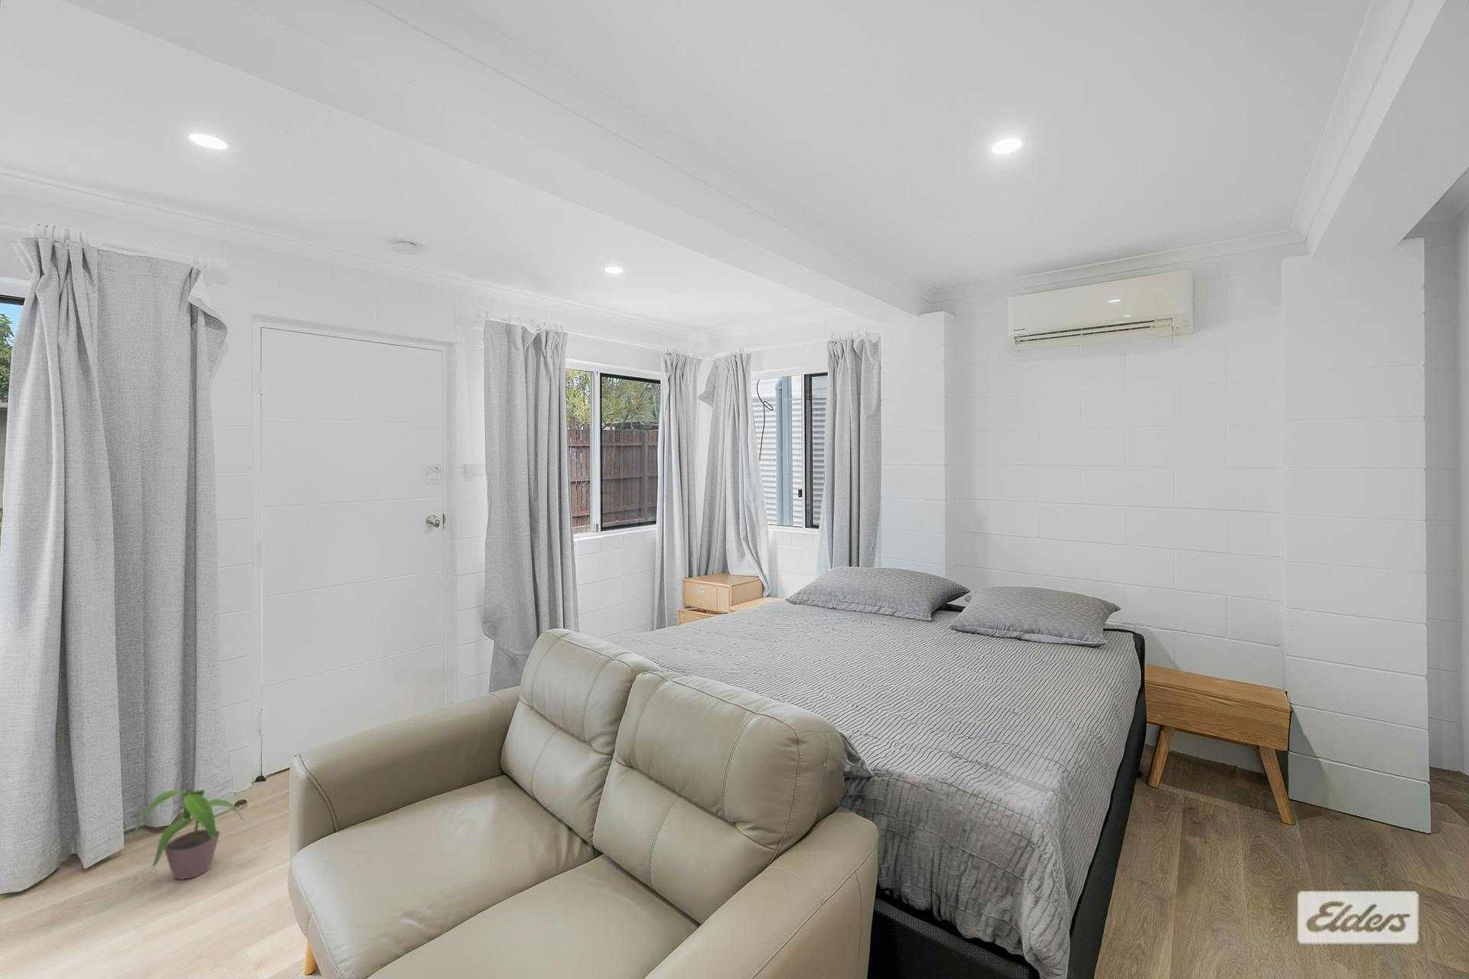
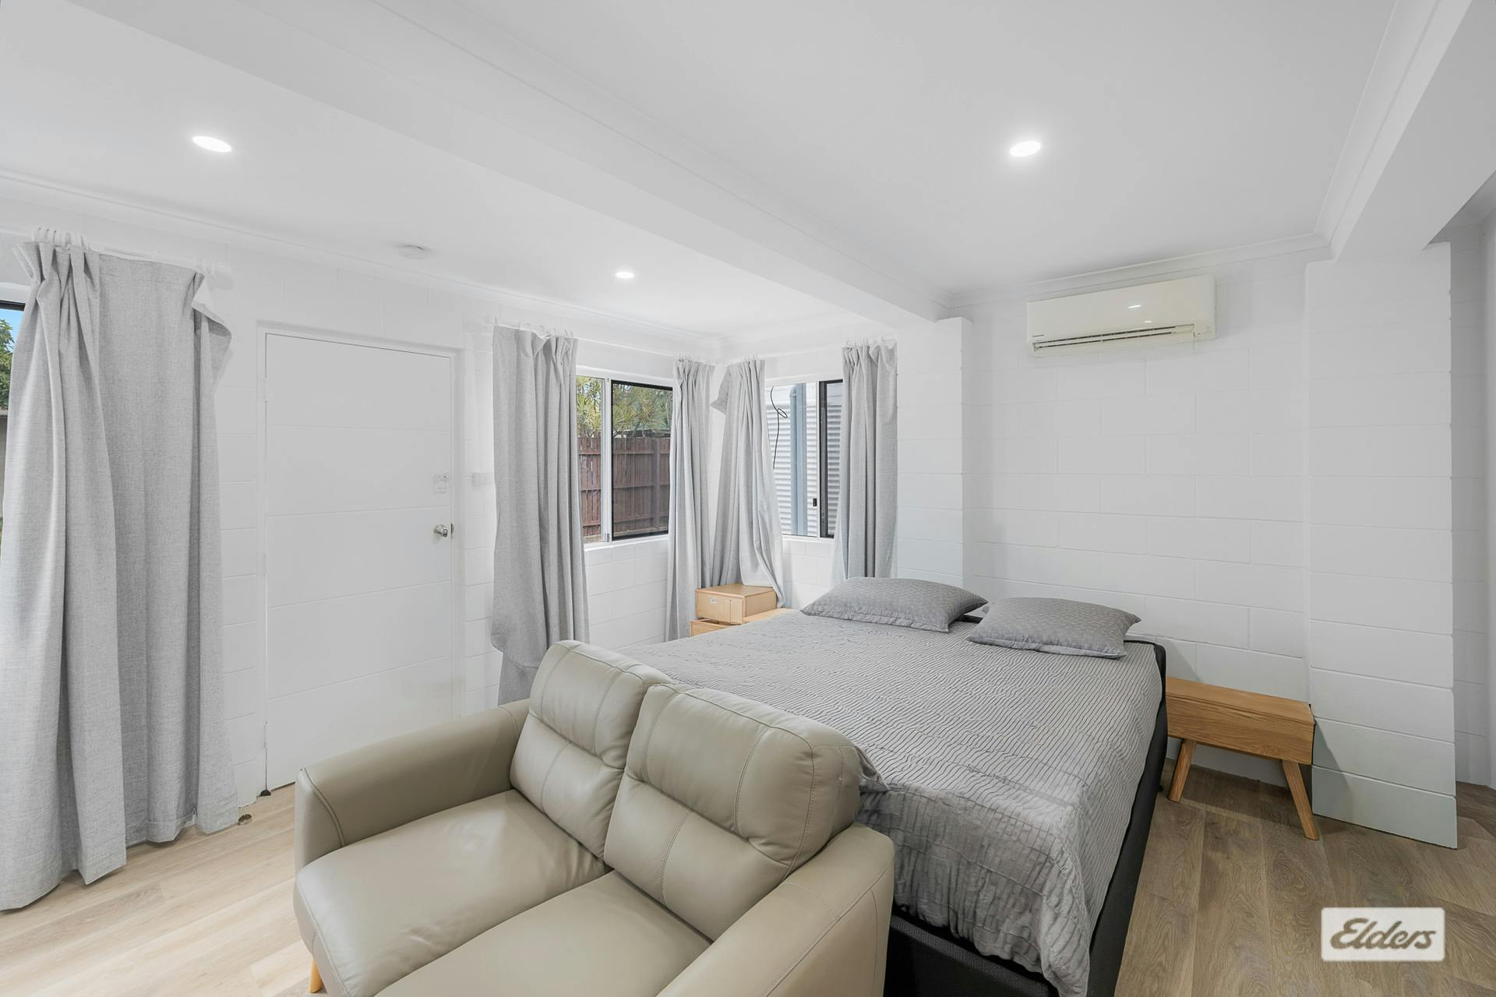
- potted plant [131,788,245,881]
